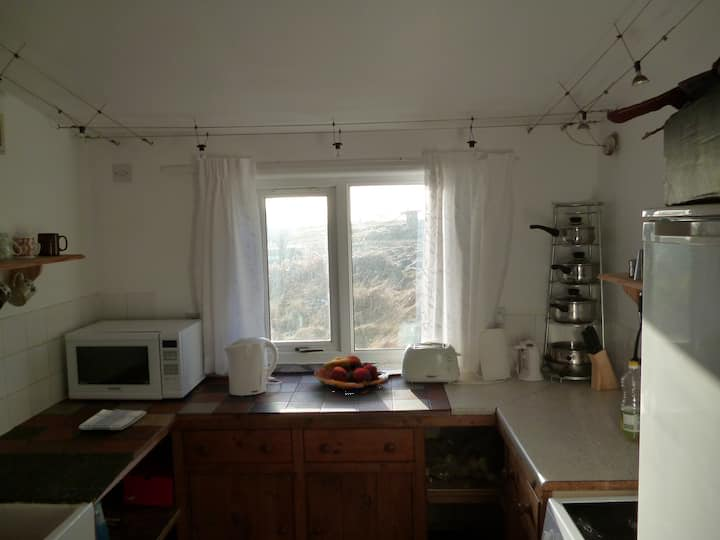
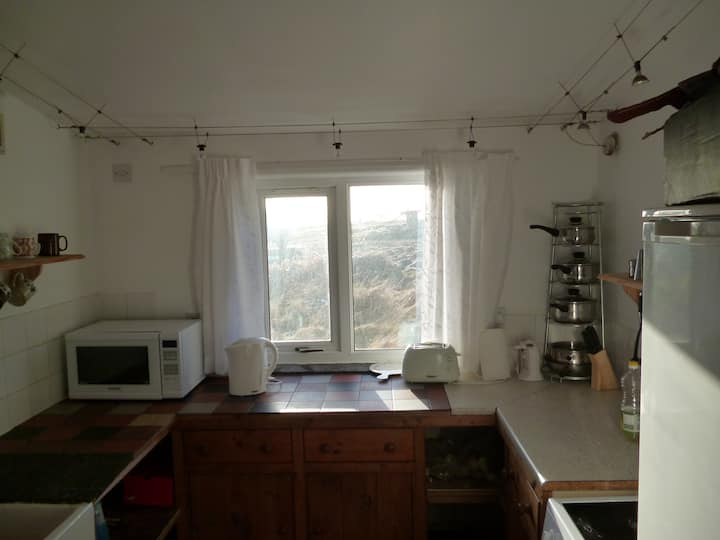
- dish towel [78,408,147,431]
- fruit basket [313,355,389,395]
